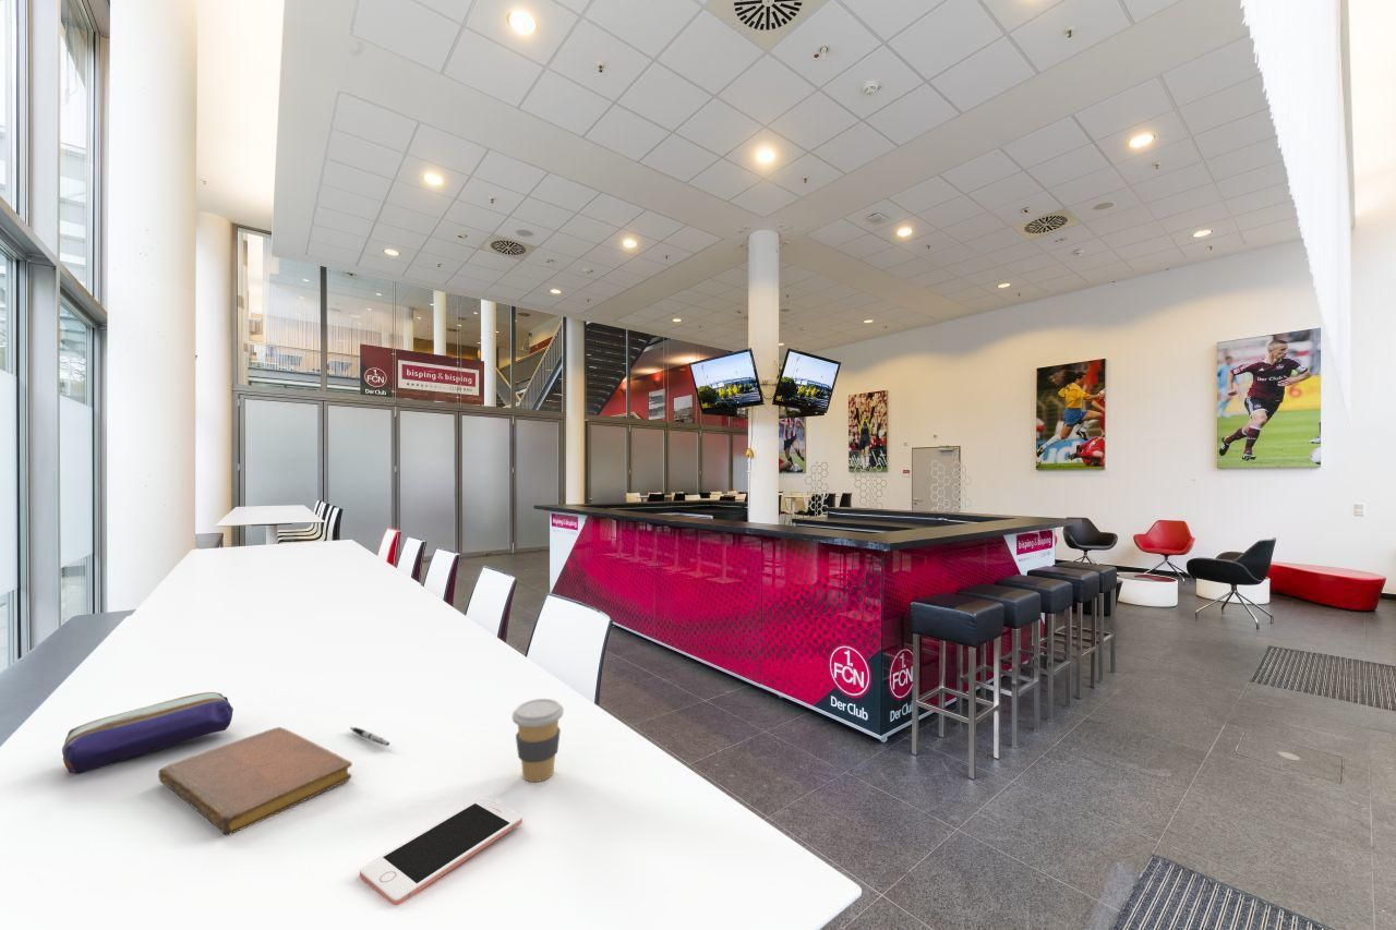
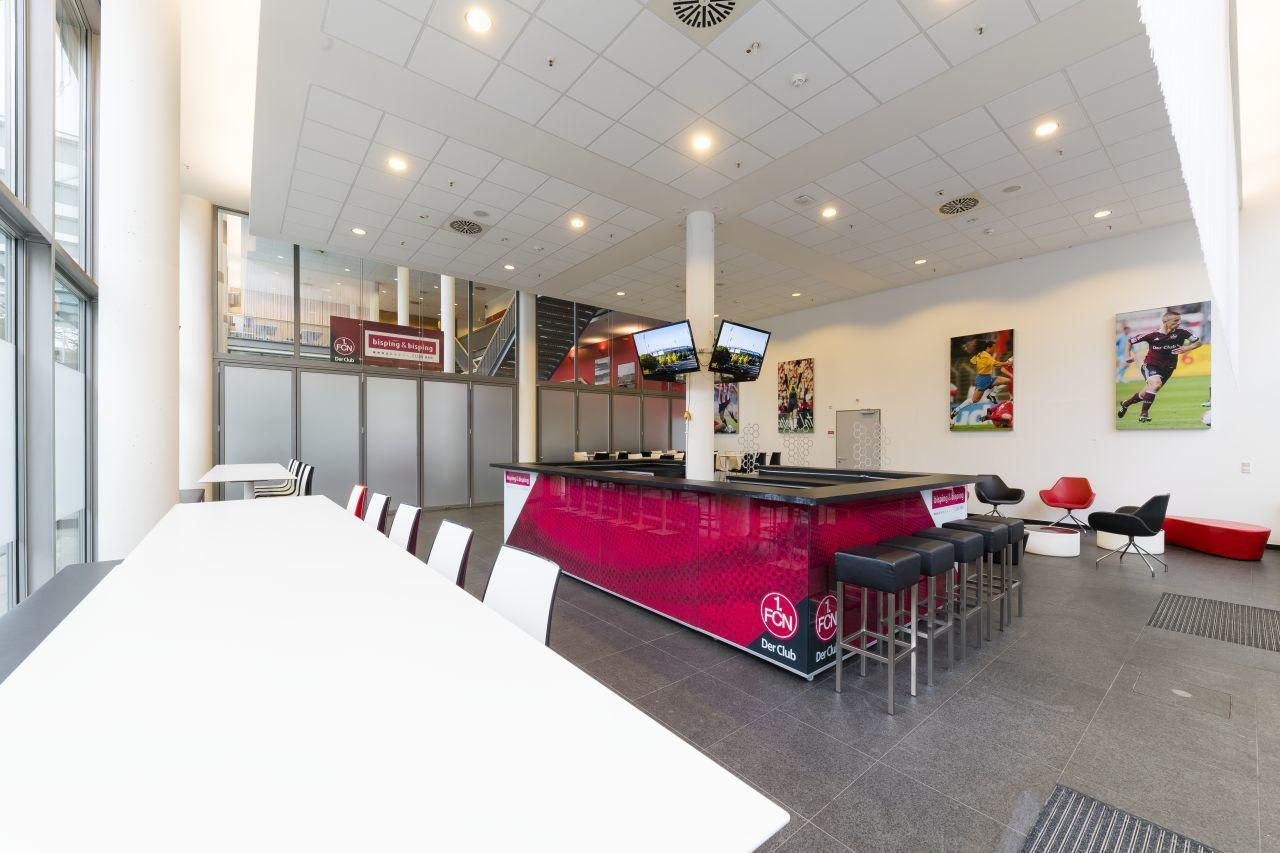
- pencil case [61,691,234,775]
- coffee cup [512,698,565,783]
- notebook [157,726,353,836]
- cell phone [359,796,524,906]
- pen [349,726,390,747]
